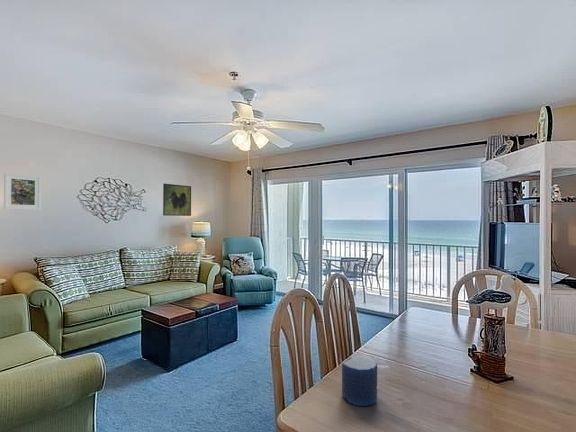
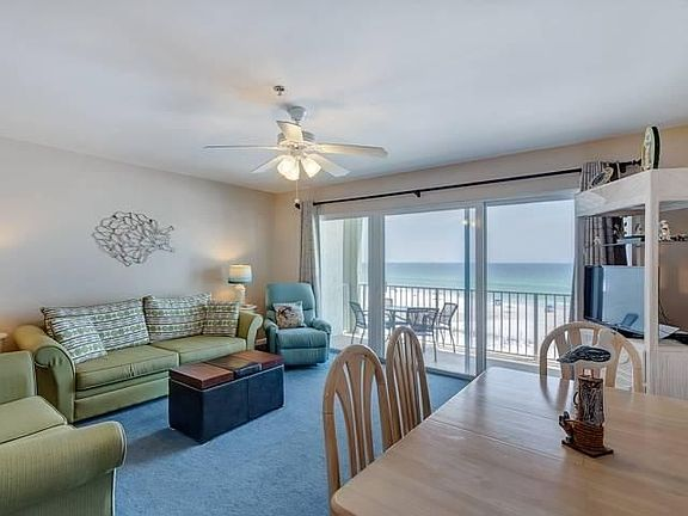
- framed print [162,183,192,217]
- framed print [3,172,42,211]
- candle [341,354,378,407]
